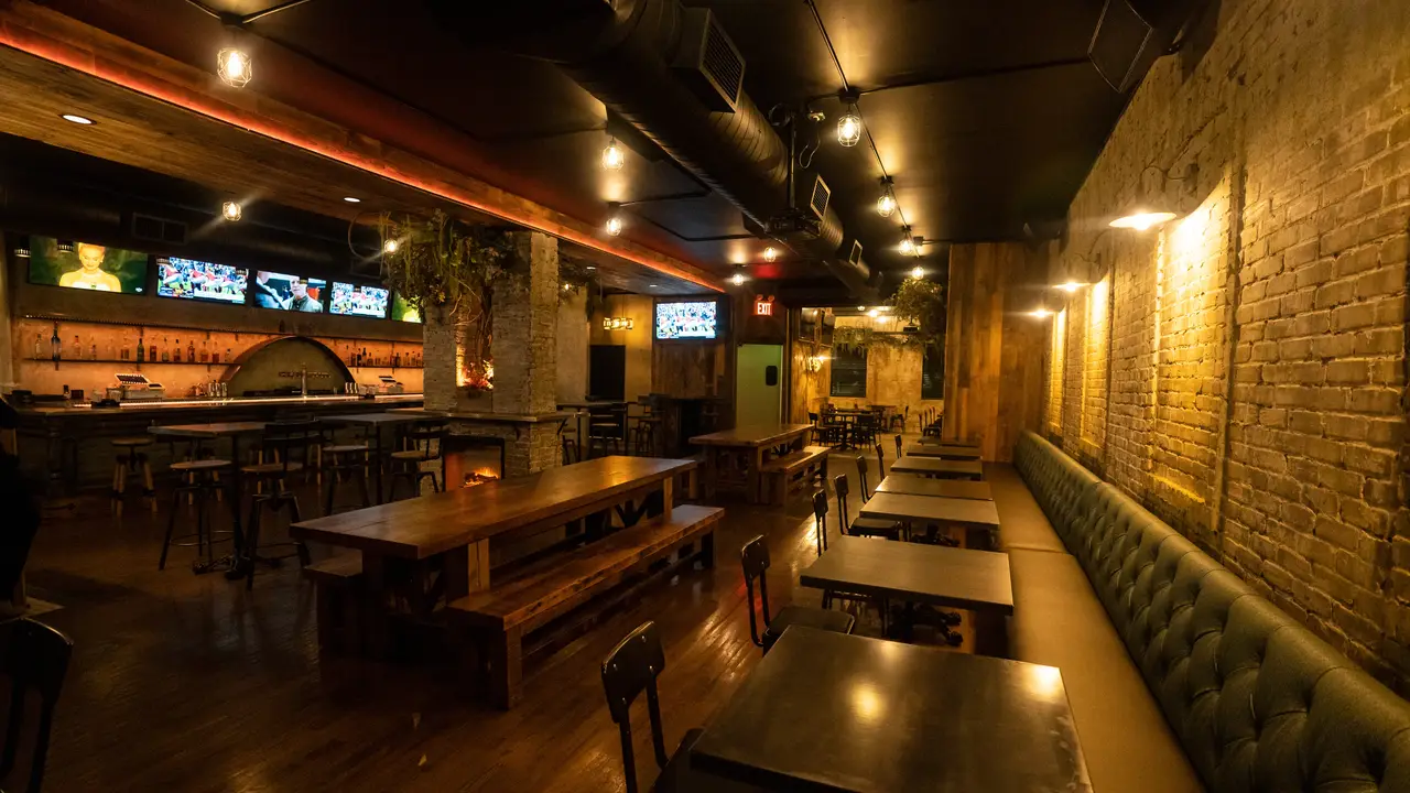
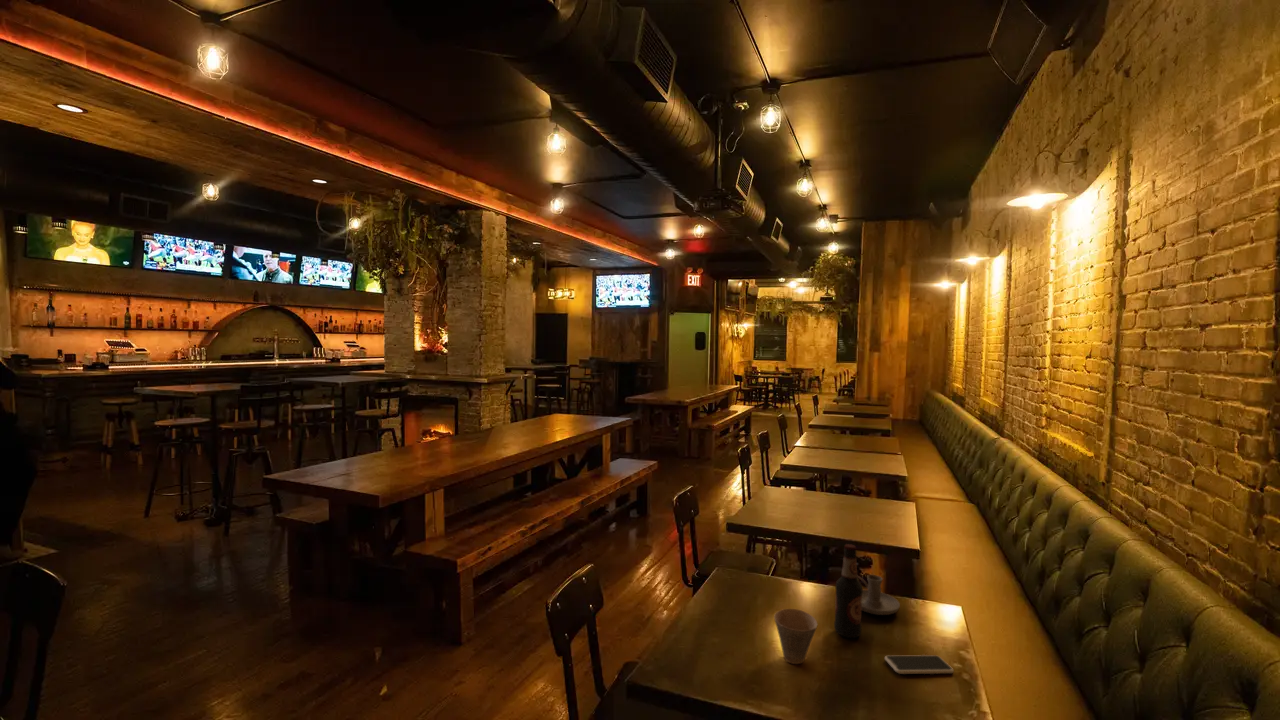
+ smartphone [884,654,955,675]
+ bottle [833,543,864,639]
+ candle holder [857,574,901,616]
+ cup [773,608,818,665]
